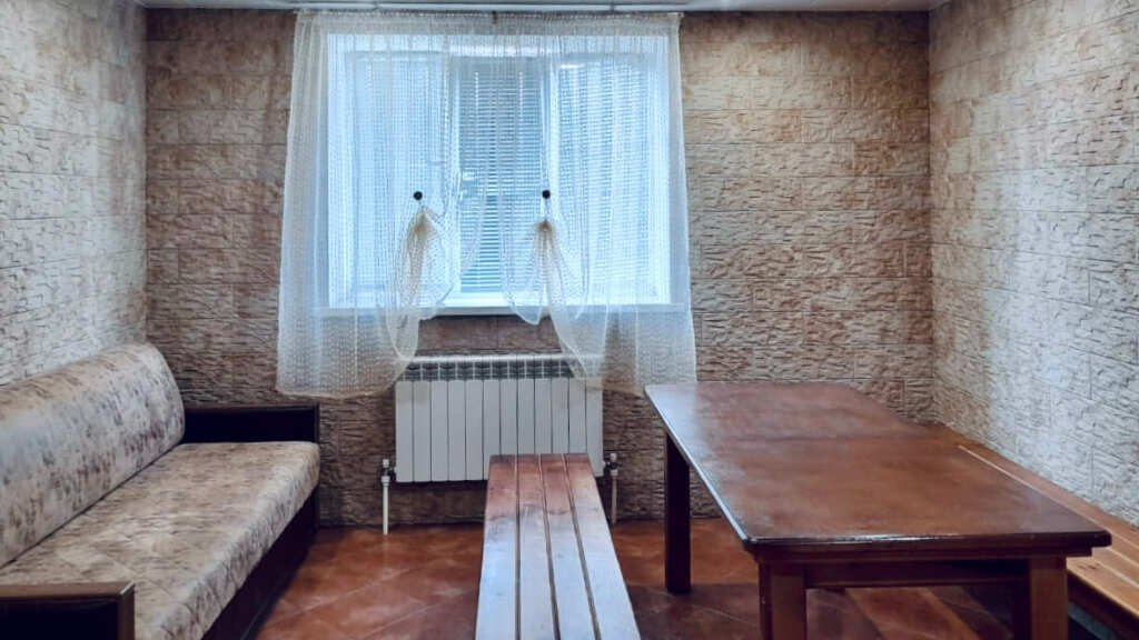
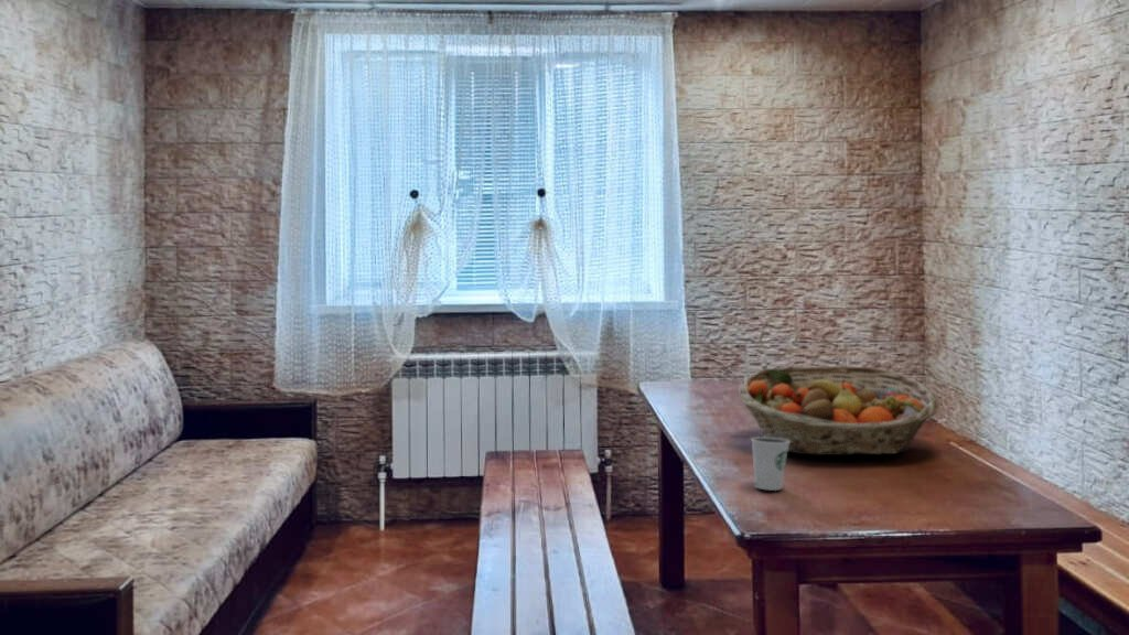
+ fruit basket [738,365,940,456]
+ dixie cup [750,435,791,492]
